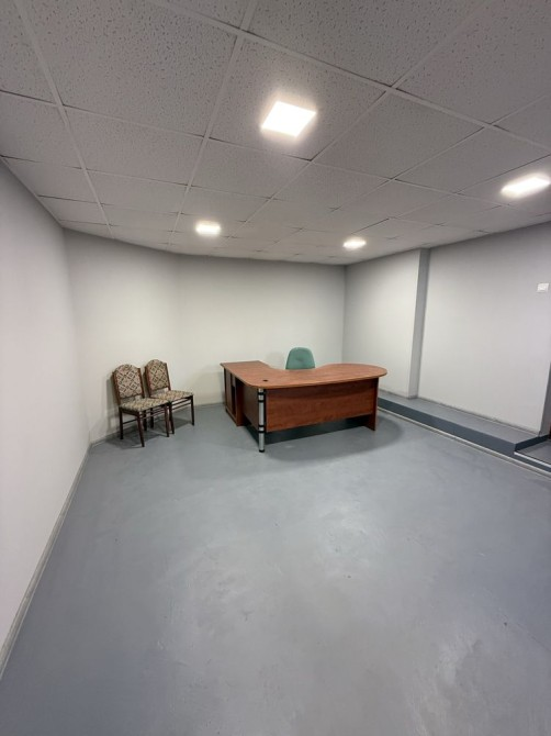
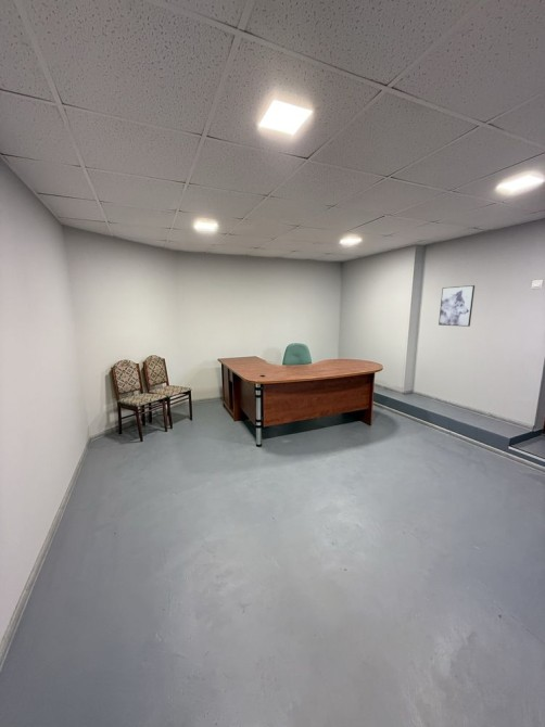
+ wall art [438,284,476,328]
